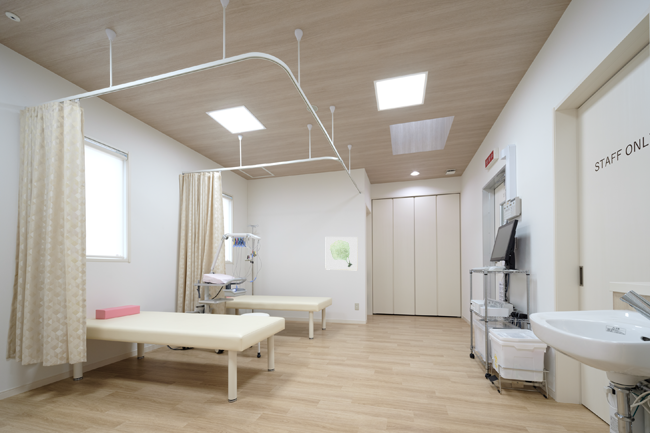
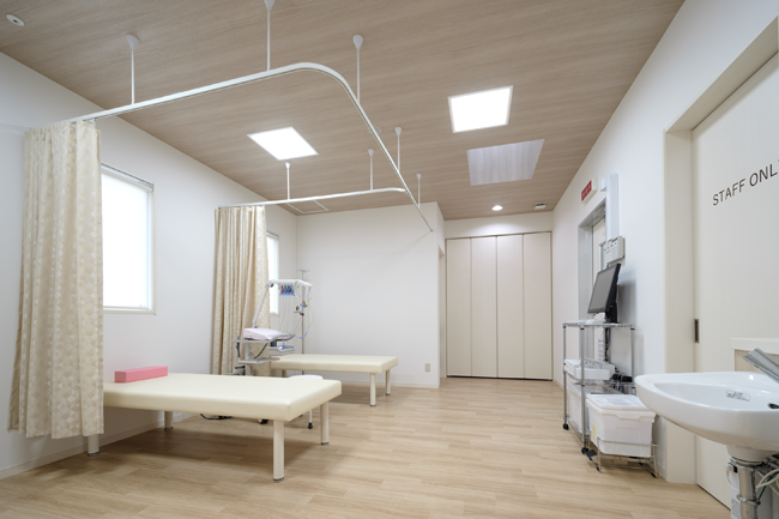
- wall art [325,236,359,271]
